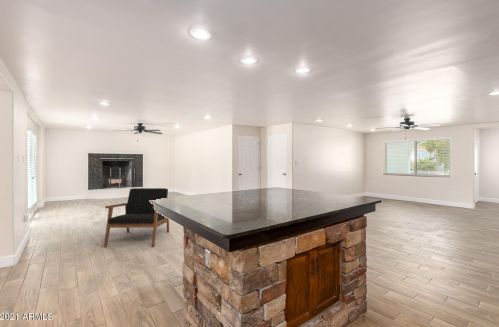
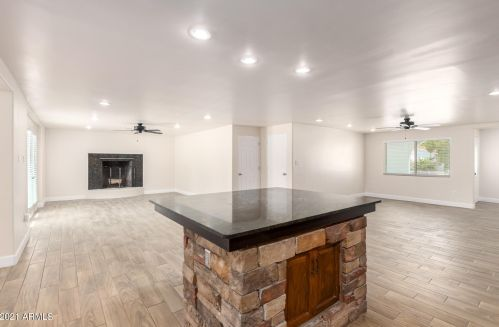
- armchair [103,187,170,248]
